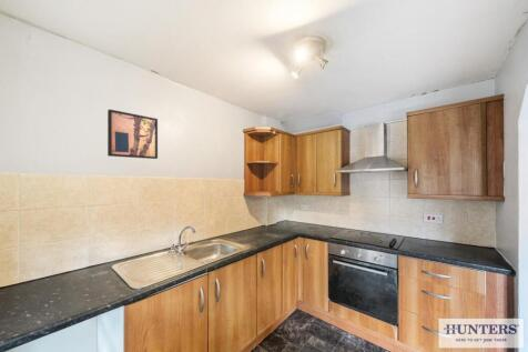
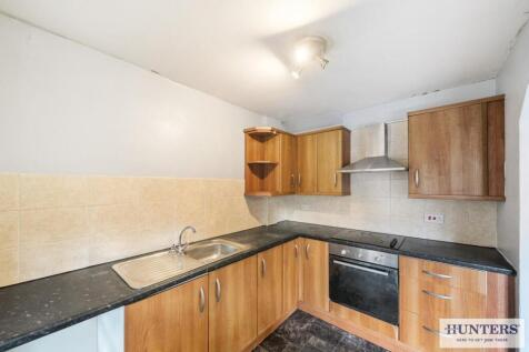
- wall art [106,108,159,160]
